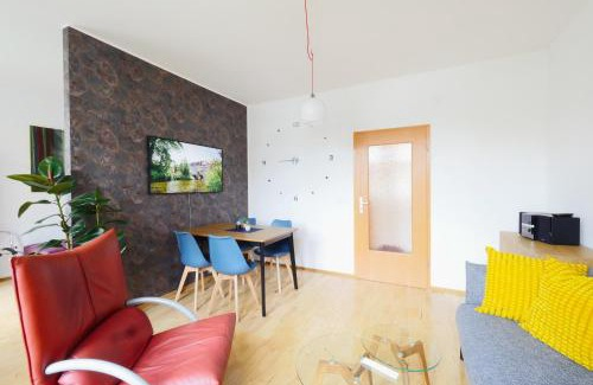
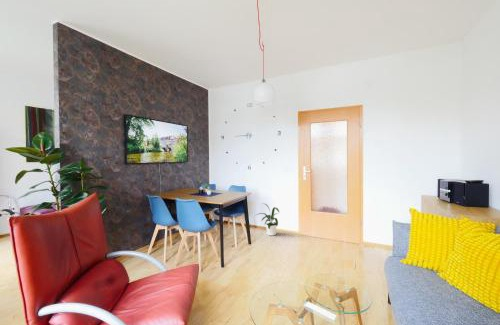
+ house plant [256,202,280,237]
